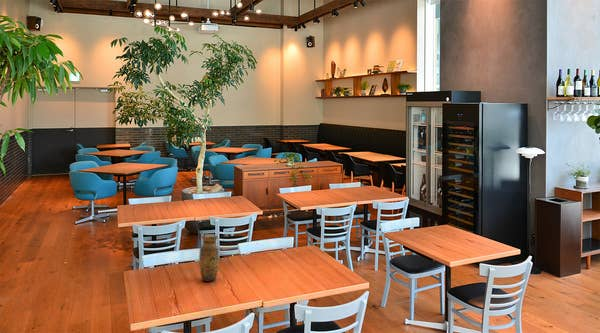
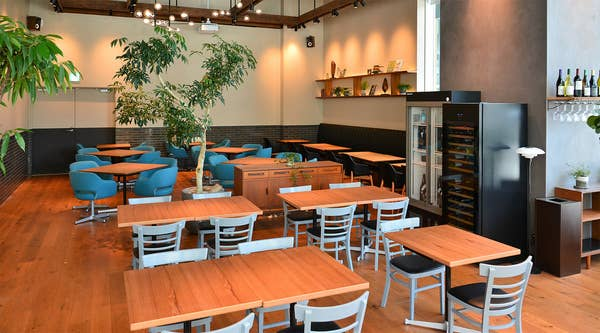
- vase [198,233,220,283]
